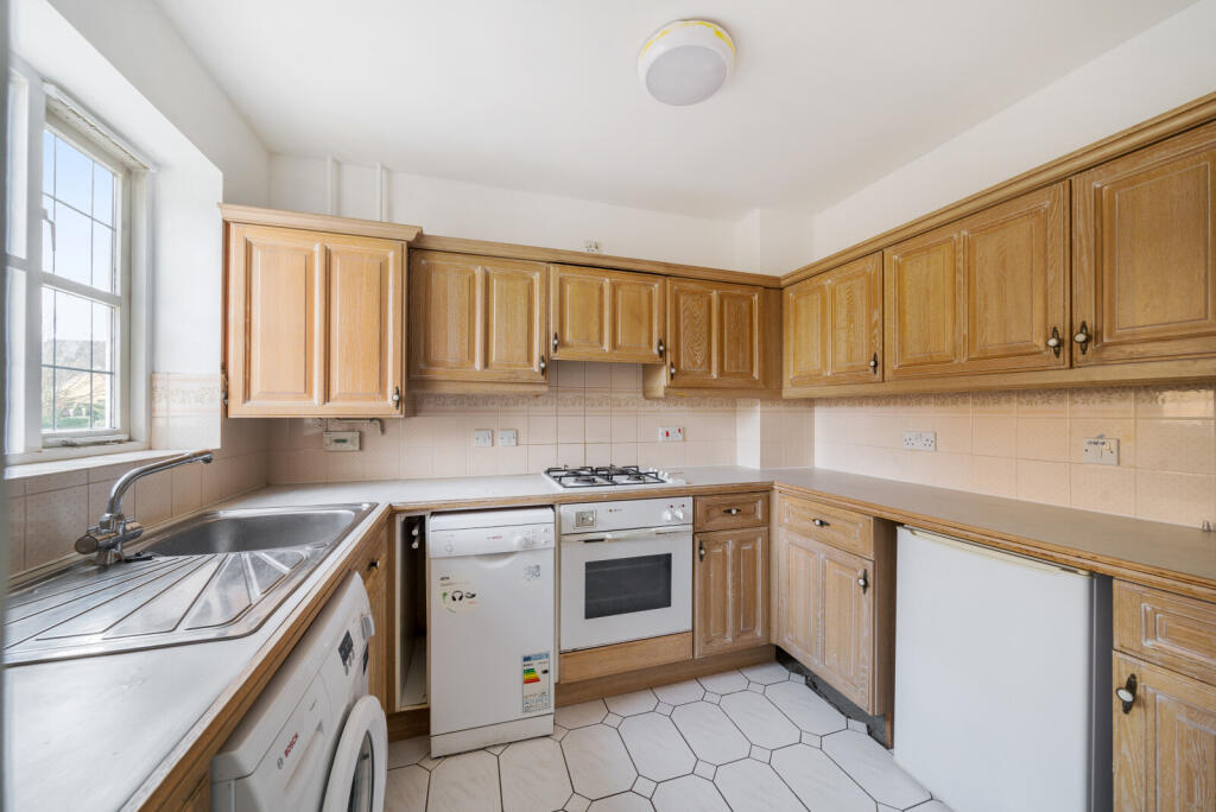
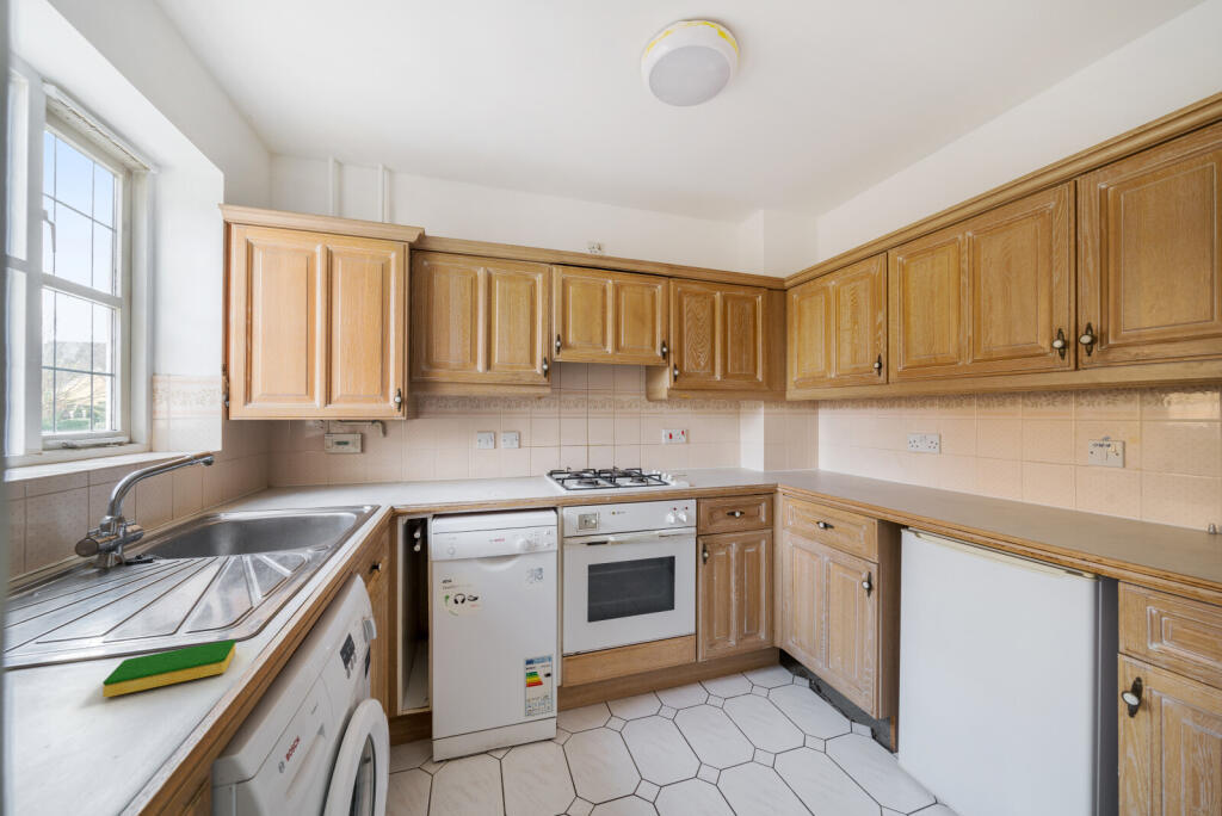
+ dish sponge [101,638,236,699]
